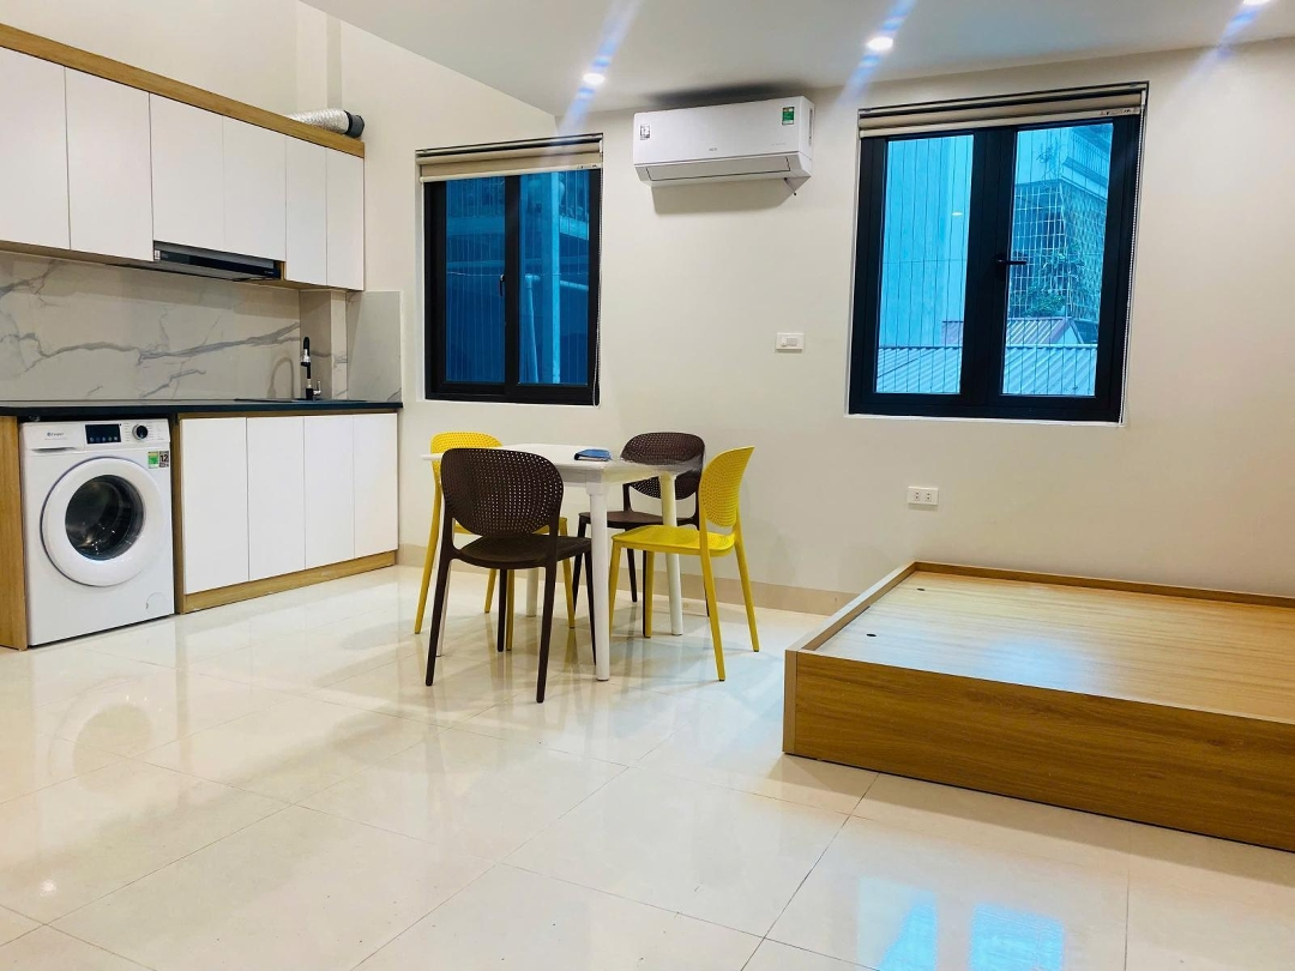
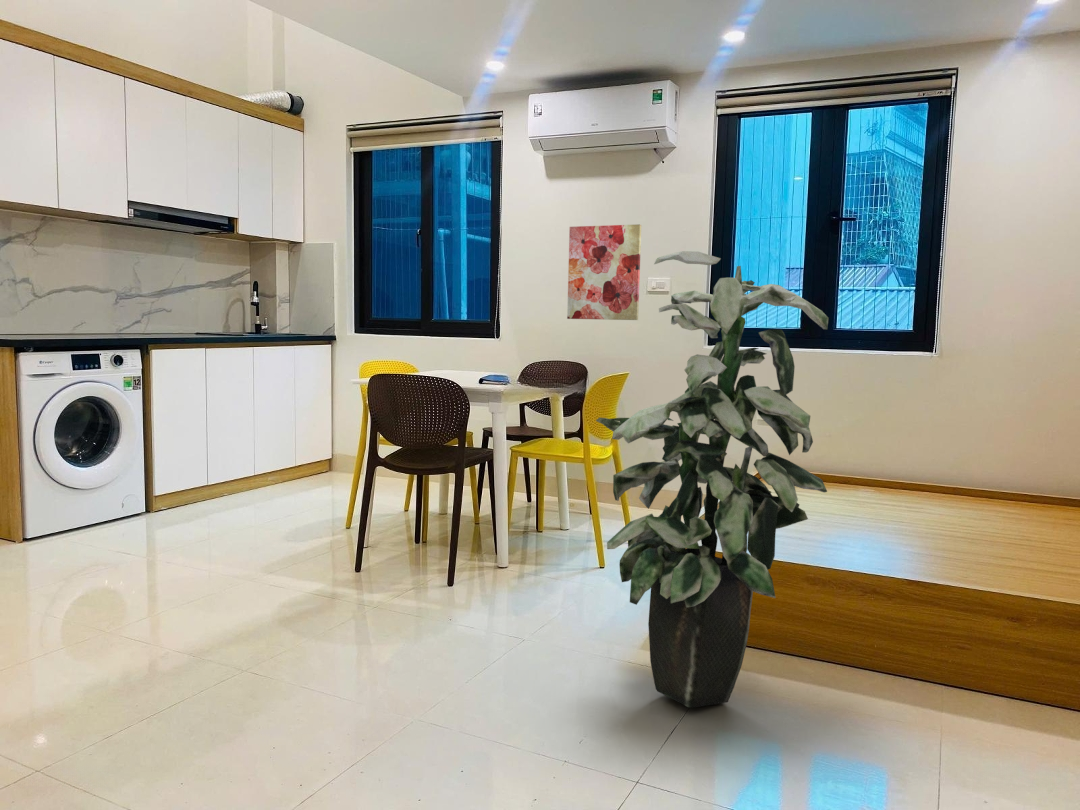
+ wall art [566,223,642,321]
+ indoor plant [595,250,829,709]
